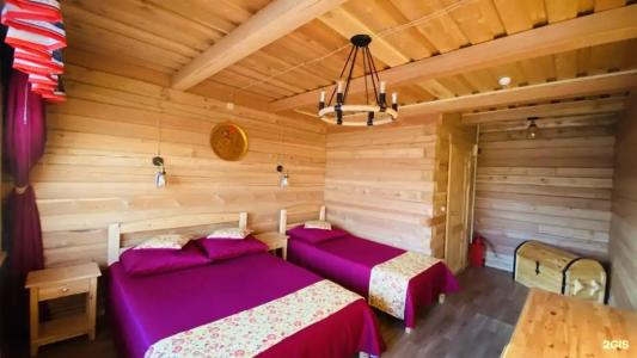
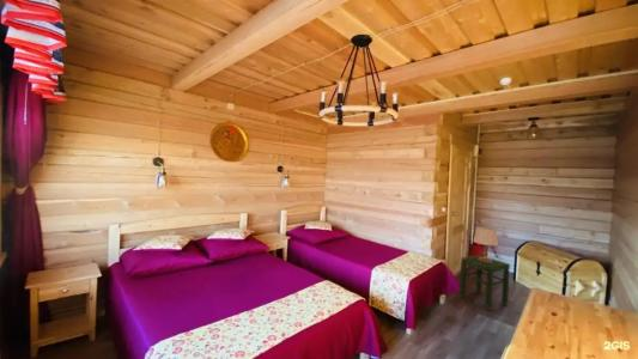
+ table lamp [473,225,499,262]
+ stool [458,254,511,312]
